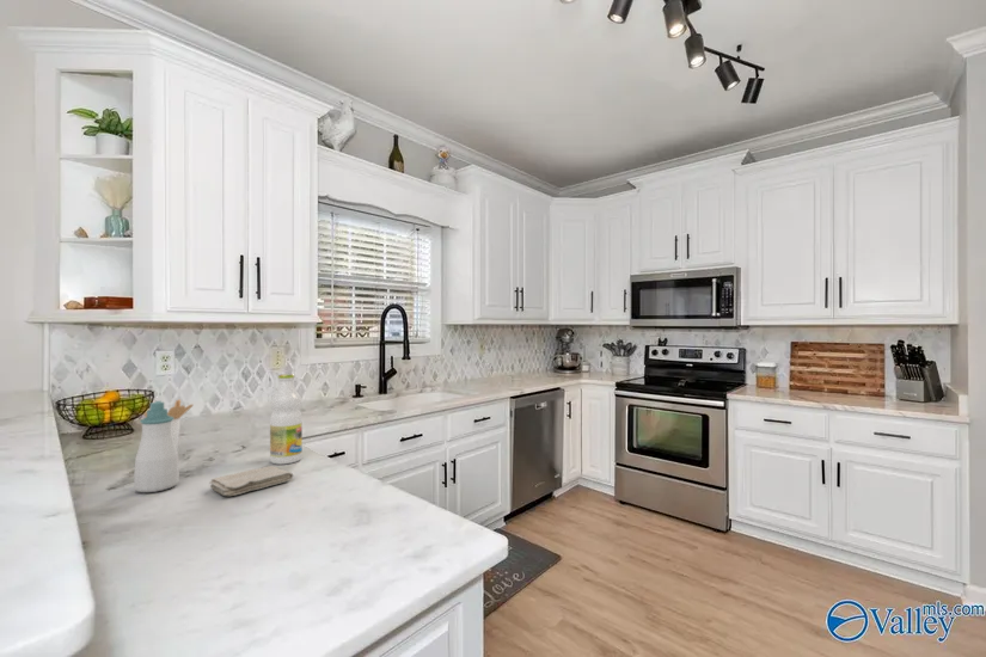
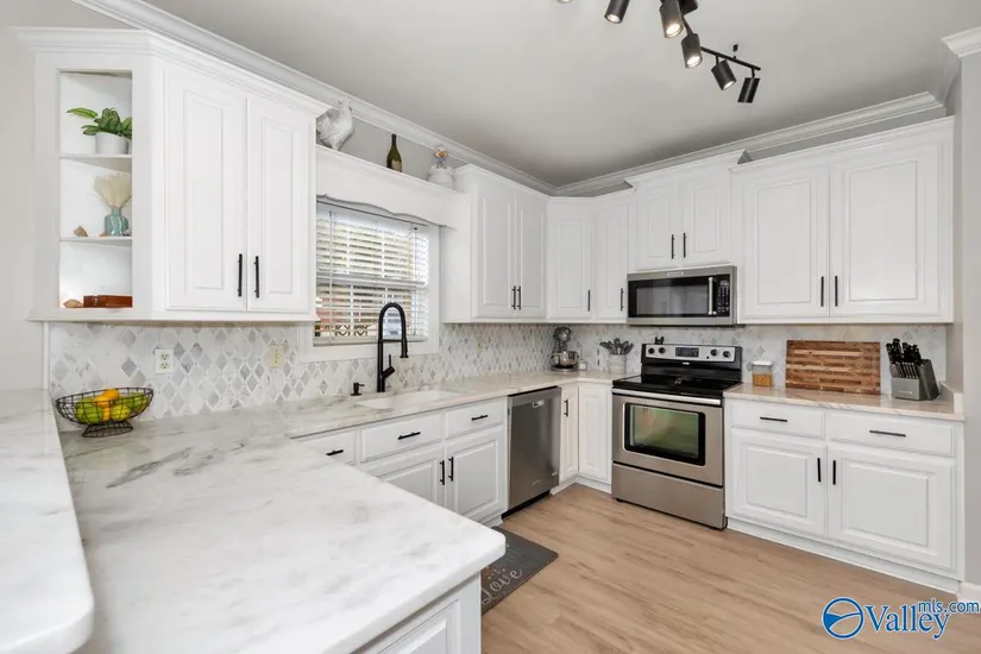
- bottle [269,373,304,466]
- soap bottle [133,400,180,493]
- washcloth [208,465,294,497]
- utensil holder [142,398,195,453]
